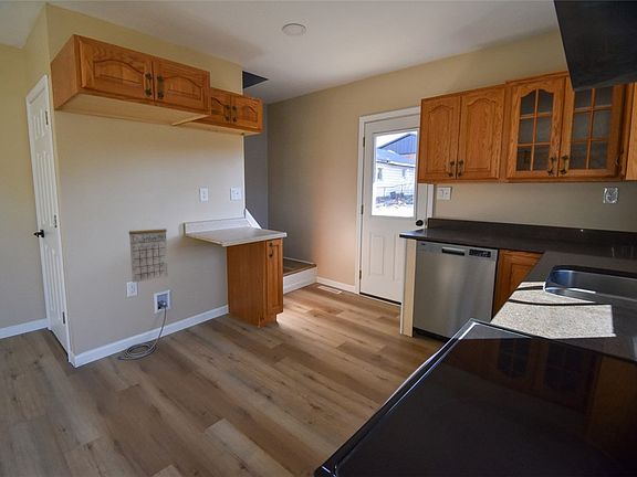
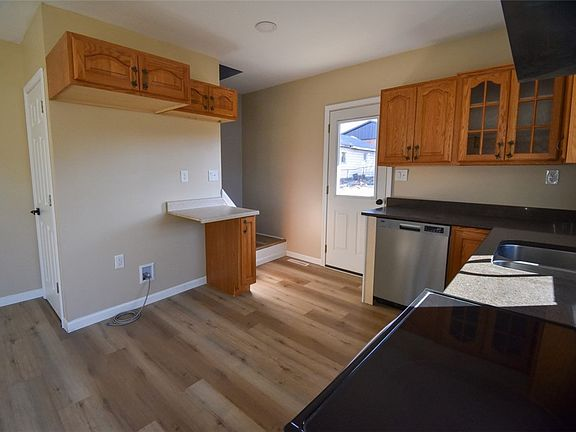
- calendar [128,218,169,284]
